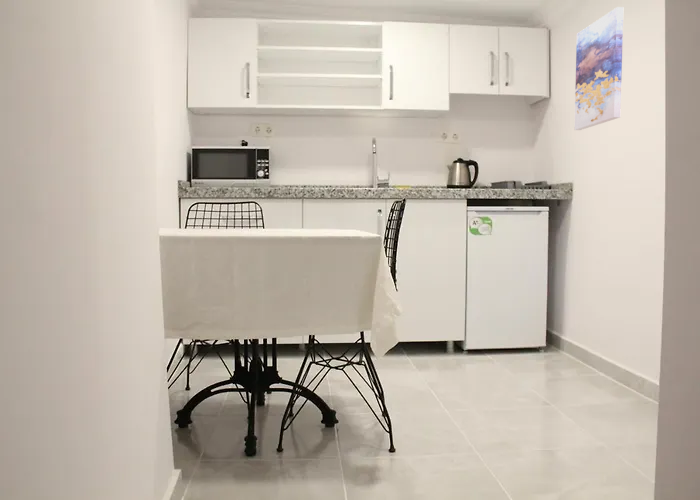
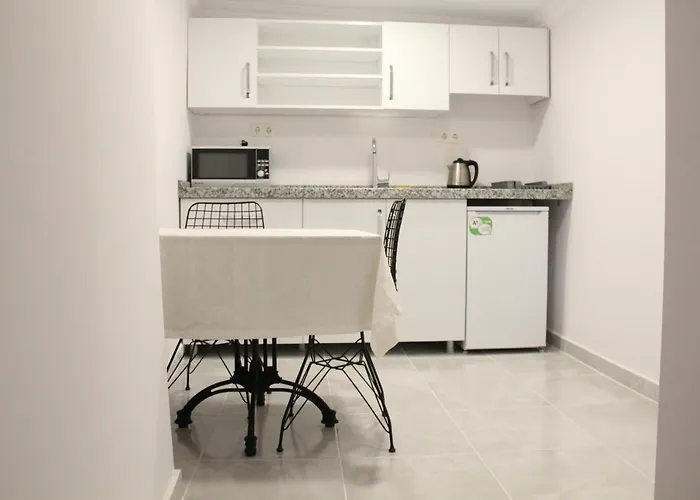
- wall art [573,6,624,131]
